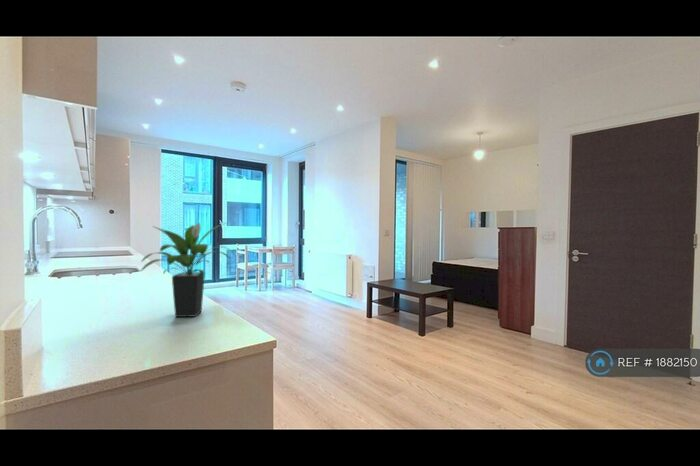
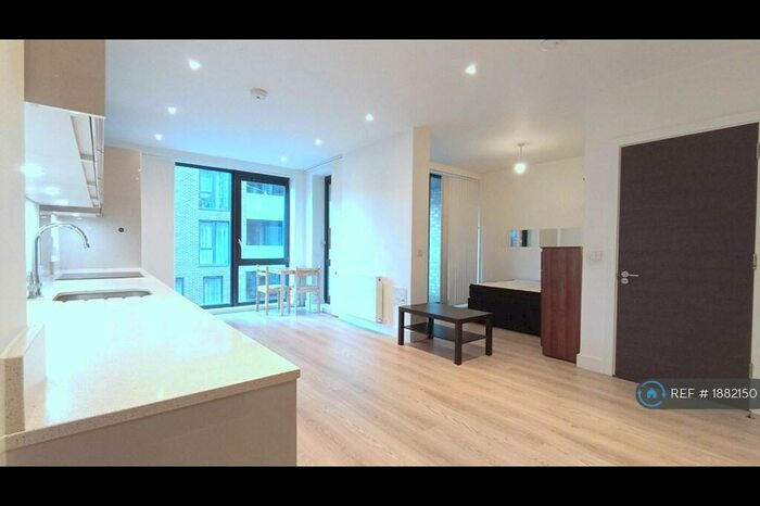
- potted plant [139,221,237,318]
